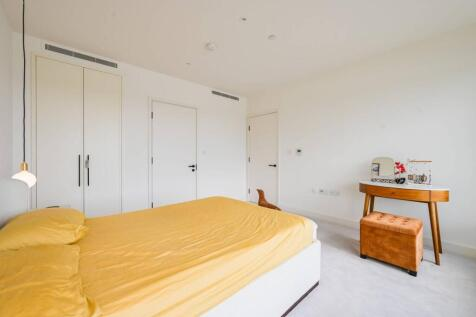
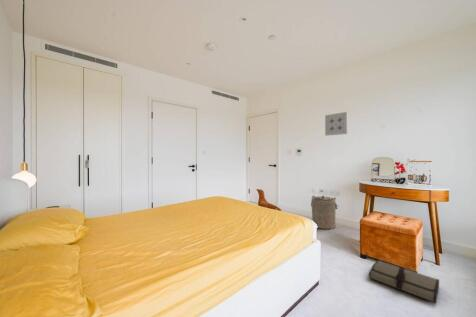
+ wall art [324,111,349,137]
+ tool roll [368,259,440,304]
+ laundry hamper [310,195,340,230]
